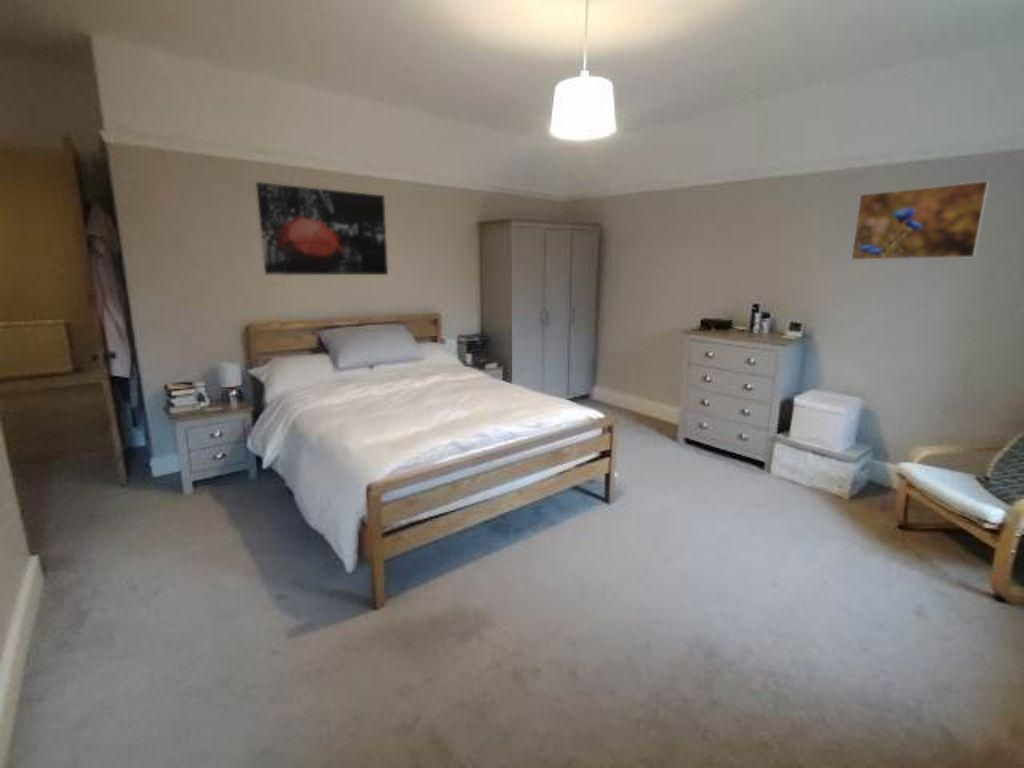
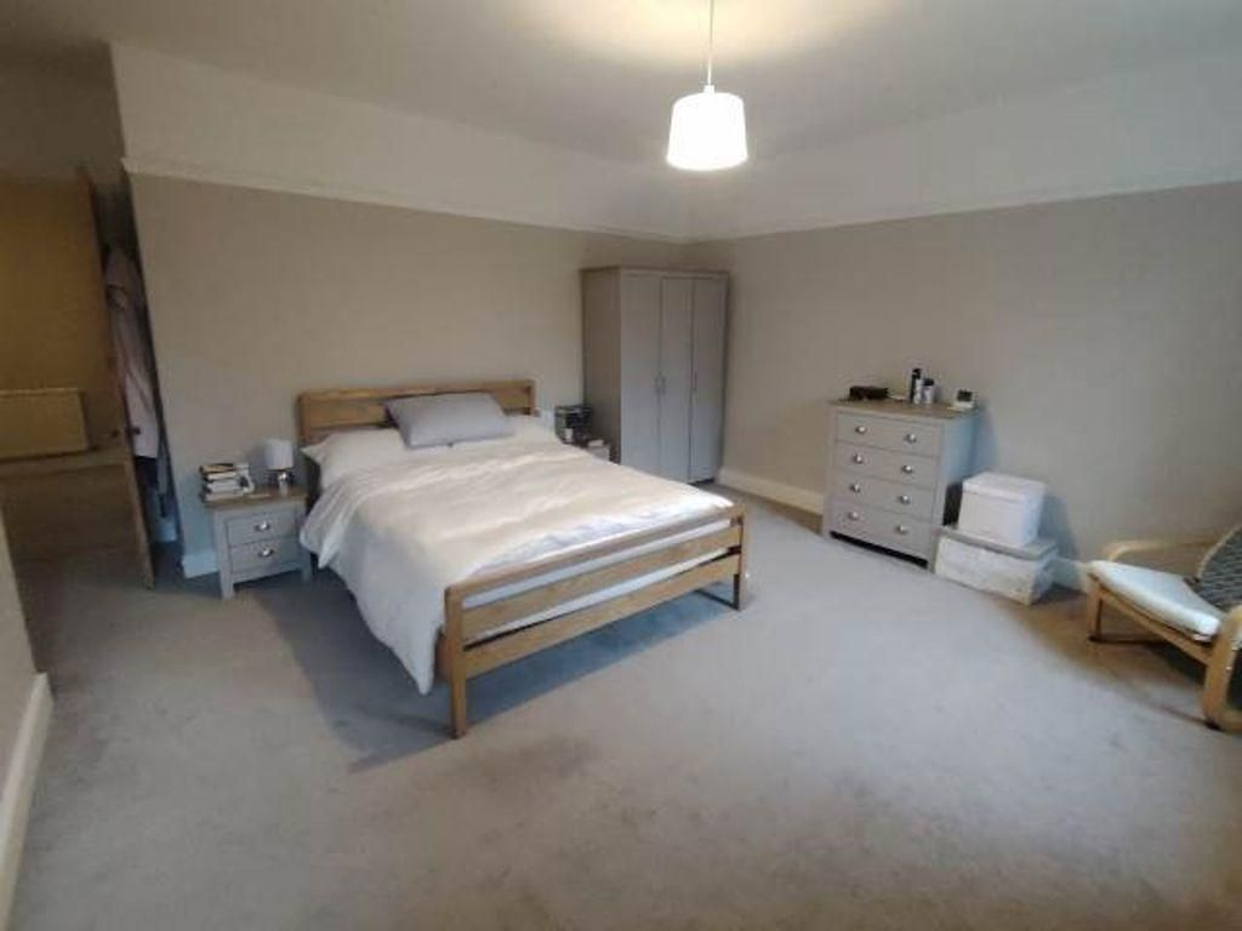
- wall art [255,181,389,276]
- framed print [850,180,990,261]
